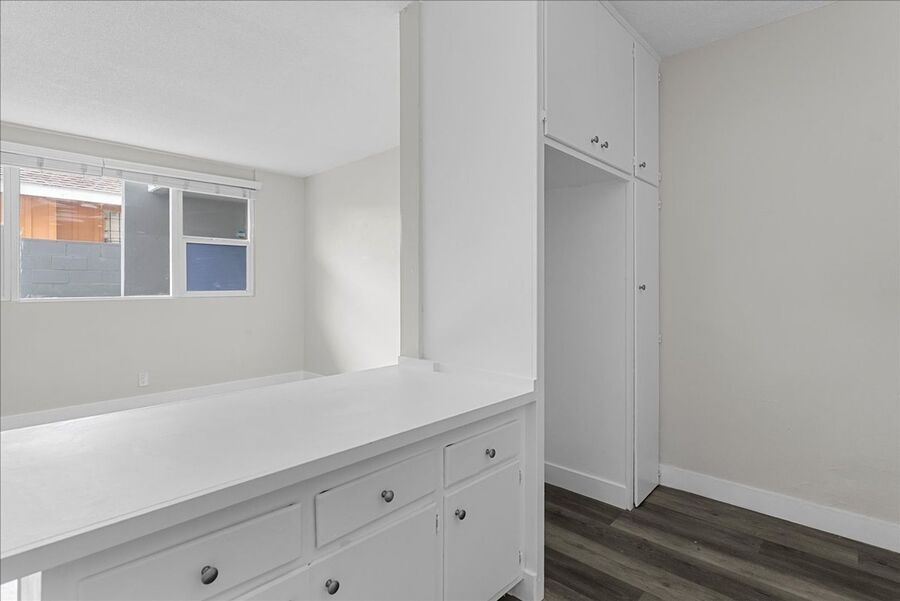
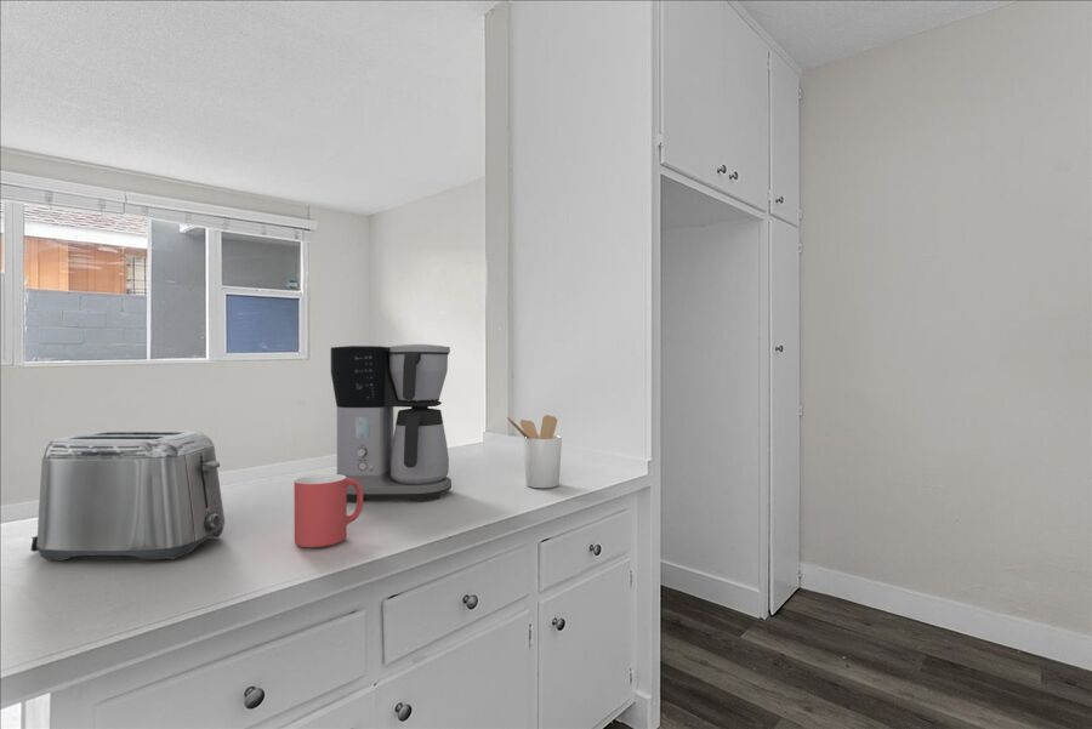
+ mug [294,473,364,548]
+ toaster [30,429,226,562]
+ utensil holder [506,414,563,489]
+ coffee maker [330,343,453,503]
